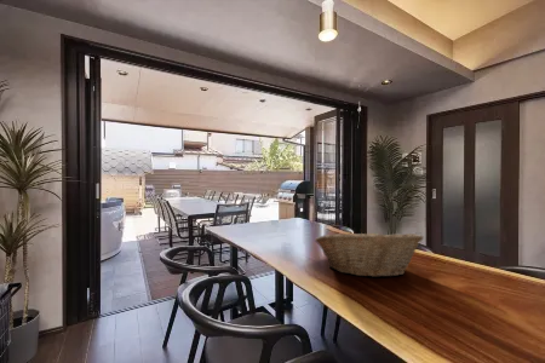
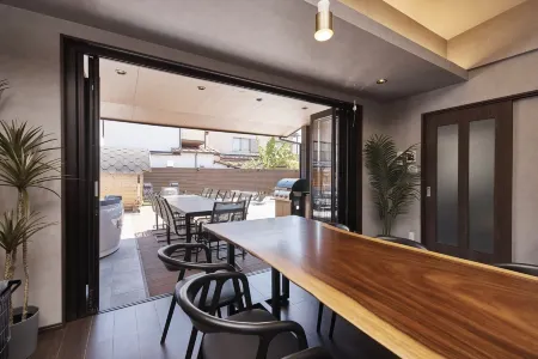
- fruit basket [314,229,425,278]
